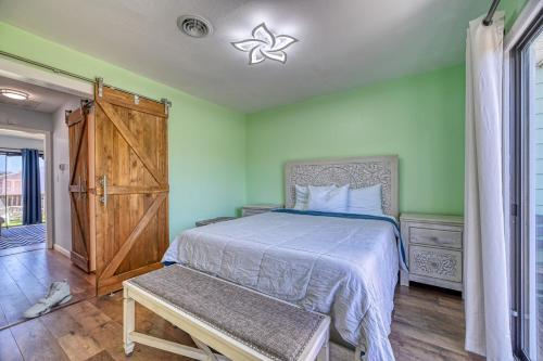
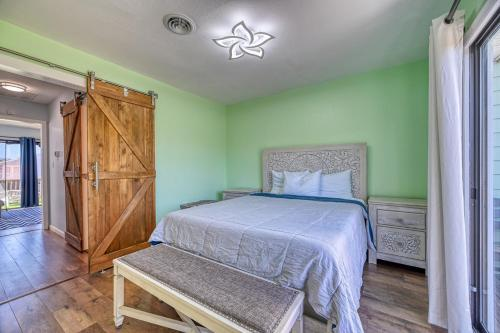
- sneaker [22,278,73,319]
